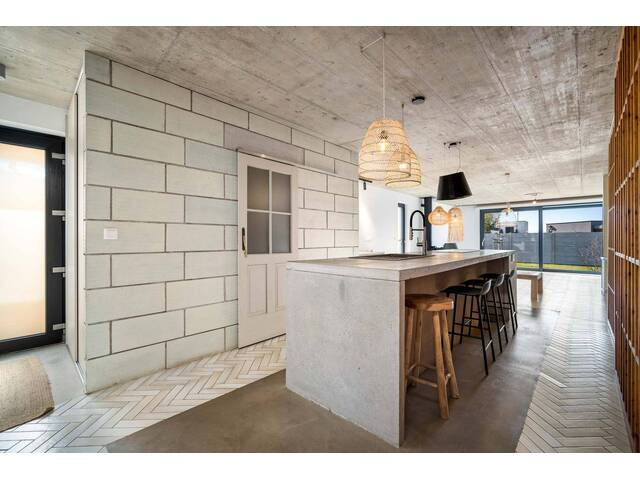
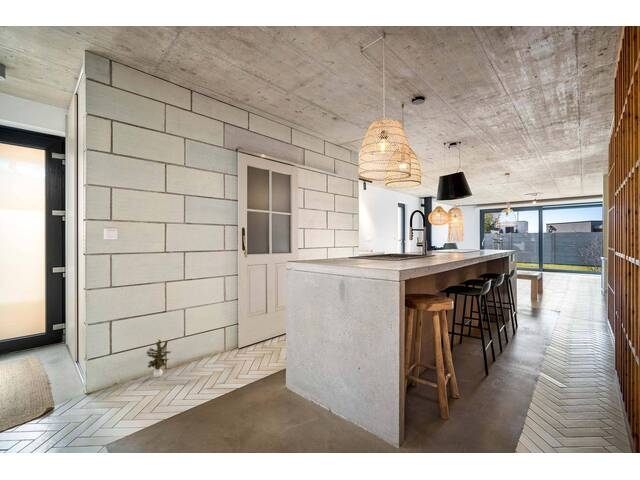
+ potted plant [145,338,172,378]
